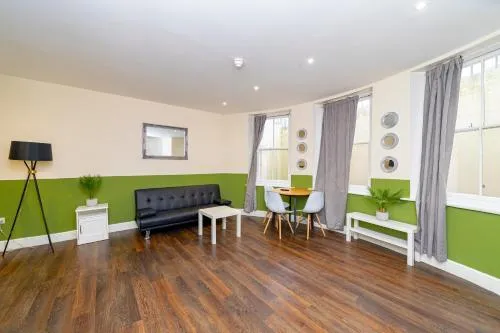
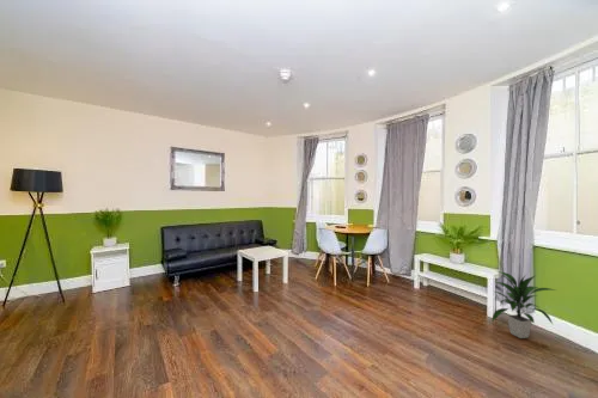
+ indoor plant [490,270,557,339]
